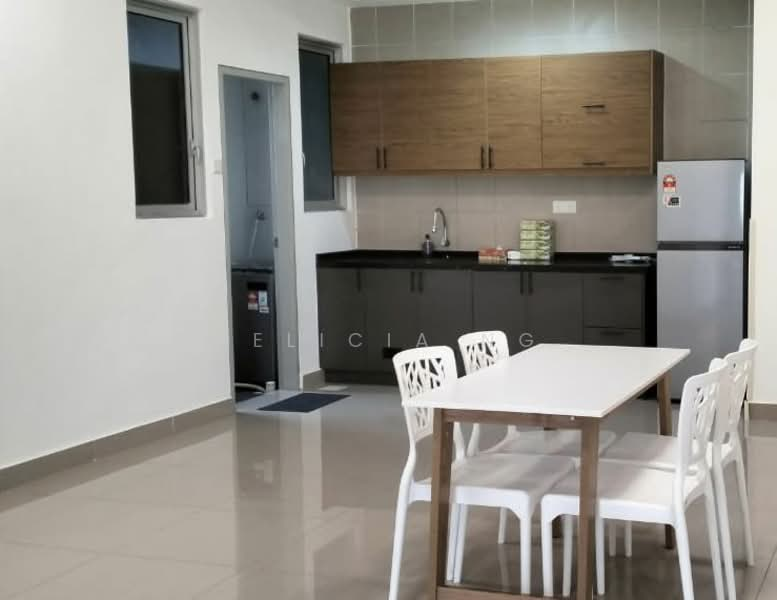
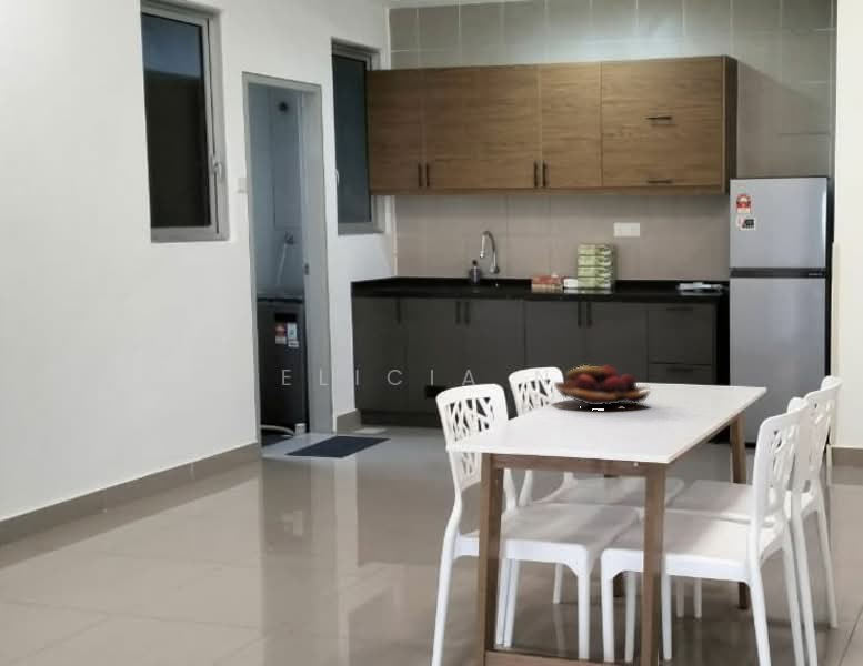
+ fruit basket [553,364,652,411]
